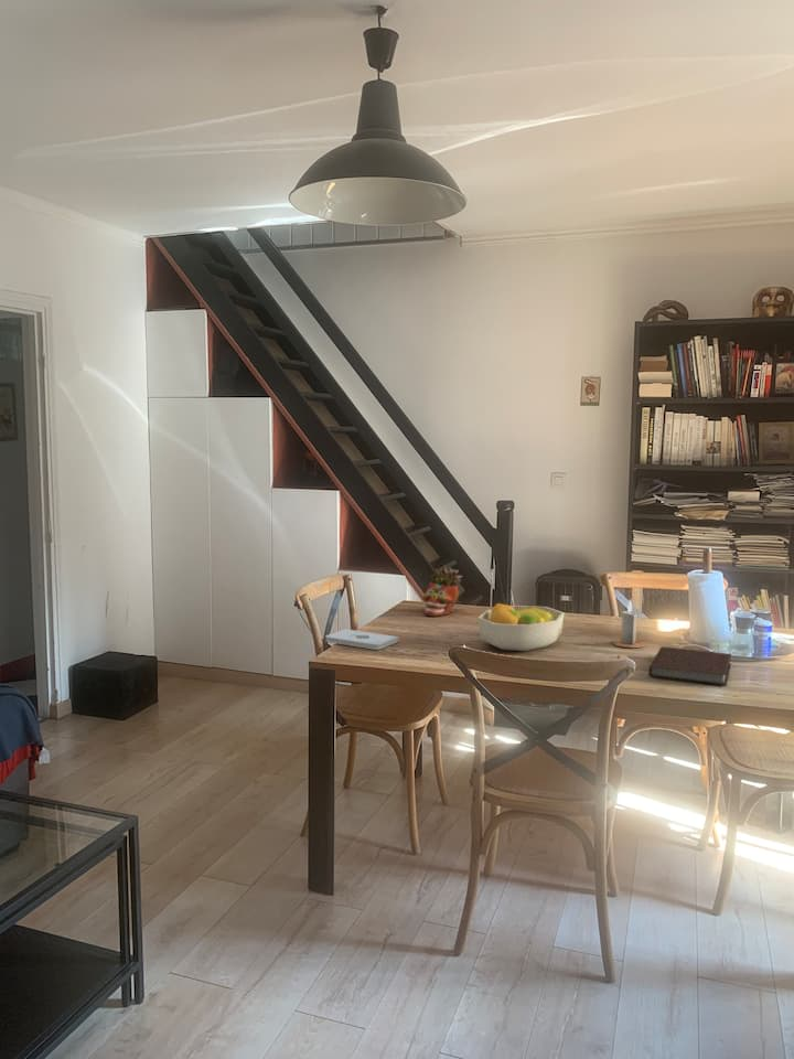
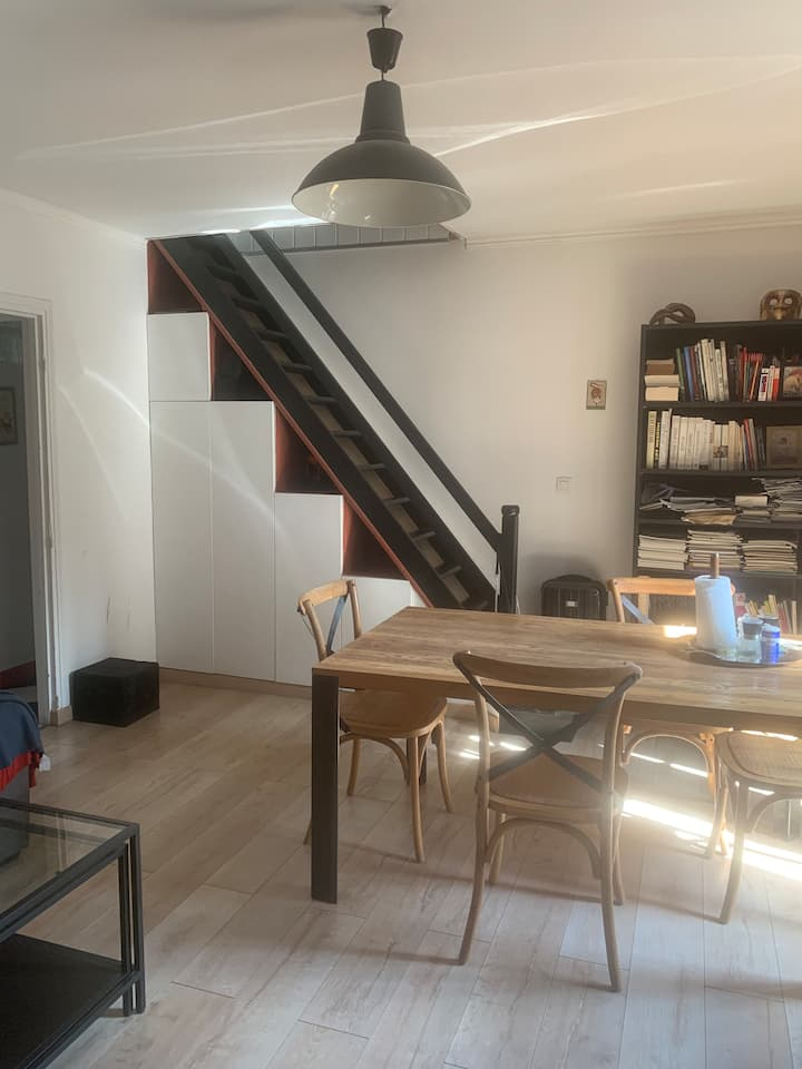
- candle [611,598,646,649]
- succulent planter [422,565,463,618]
- notebook [647,645,732,687]
- fruit bowl [476,602,566,652]
- notepad [324,628,399,651]
